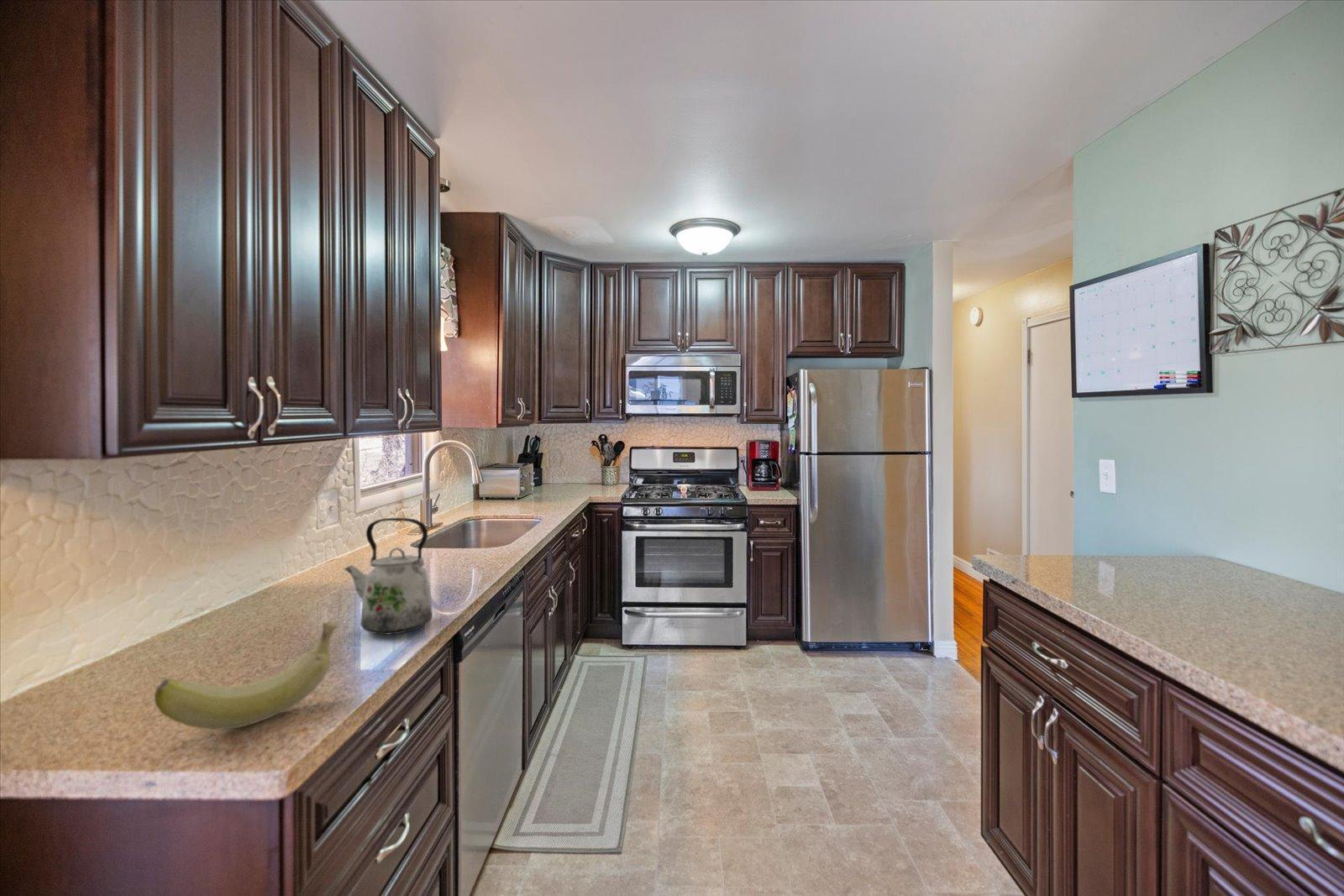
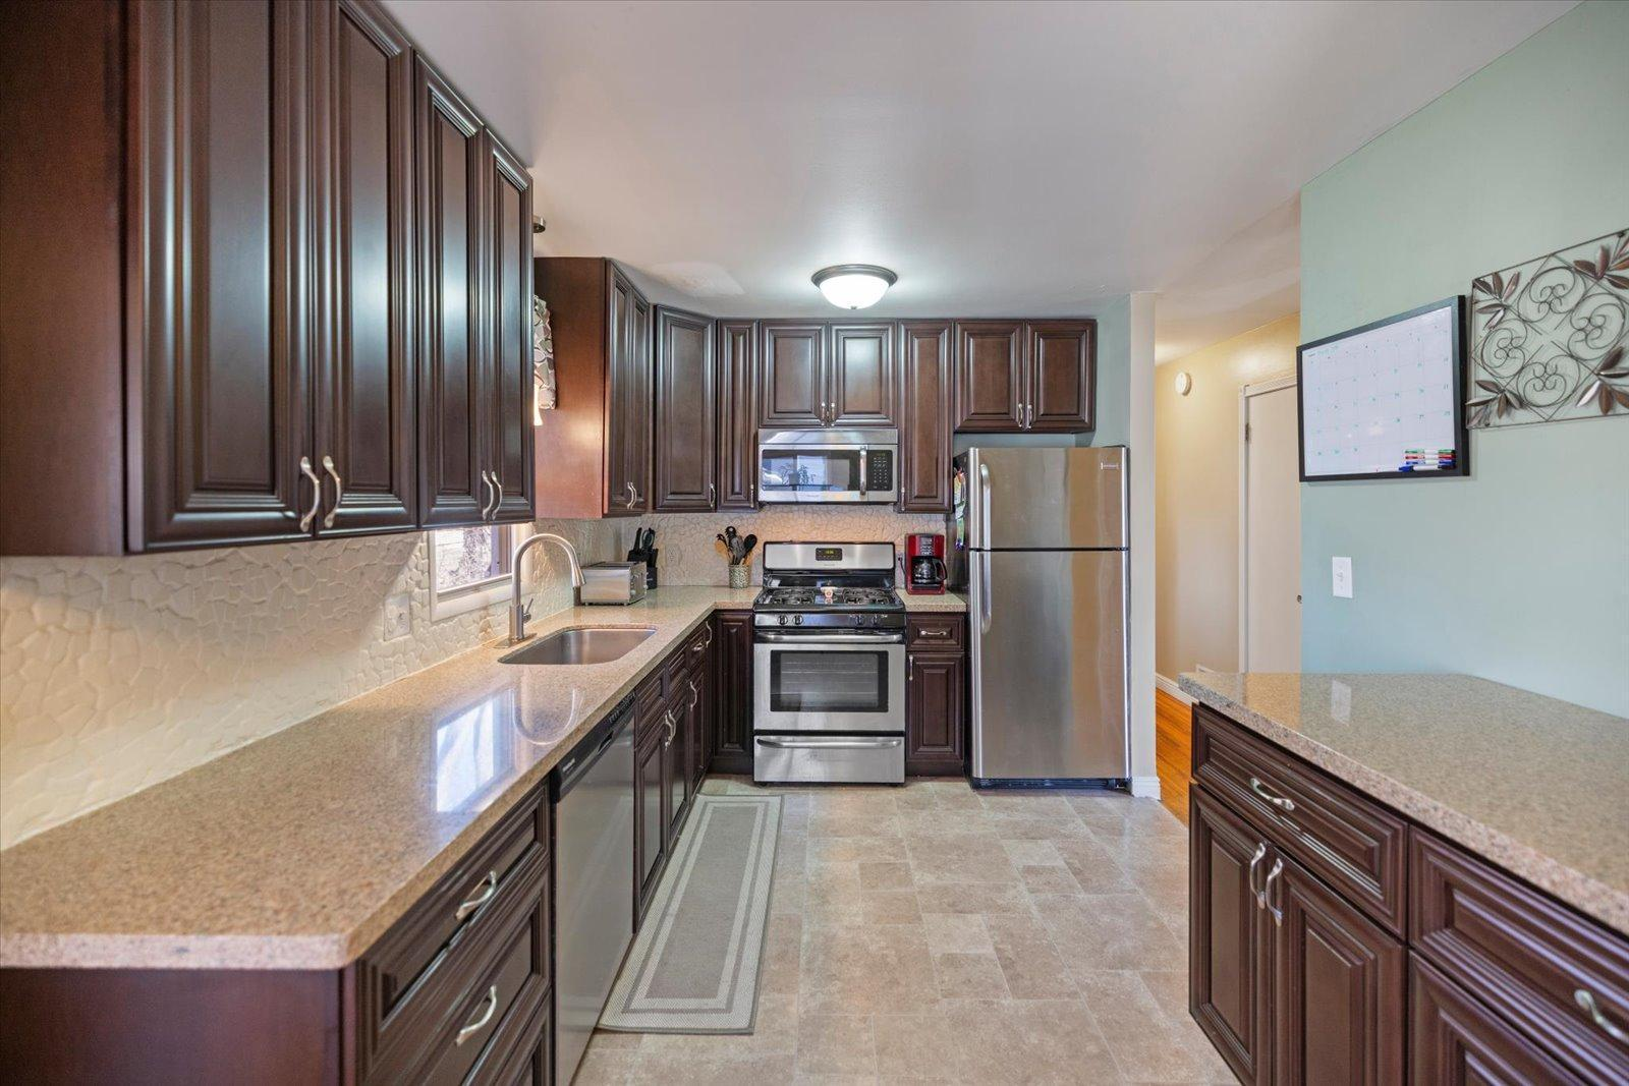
- banana [154,621,339,731]
- kettle [344,517,433,636]
